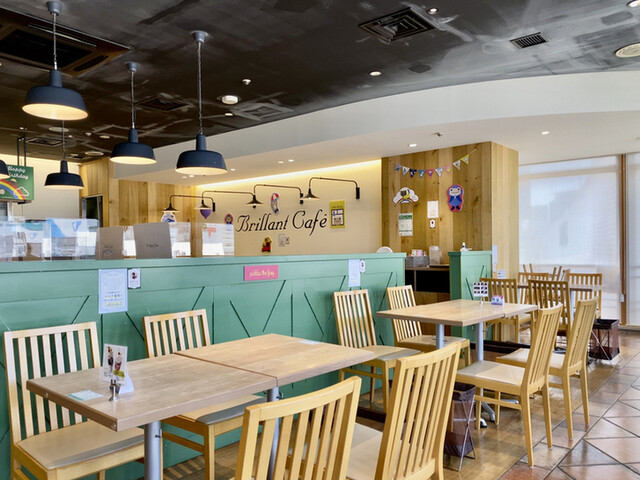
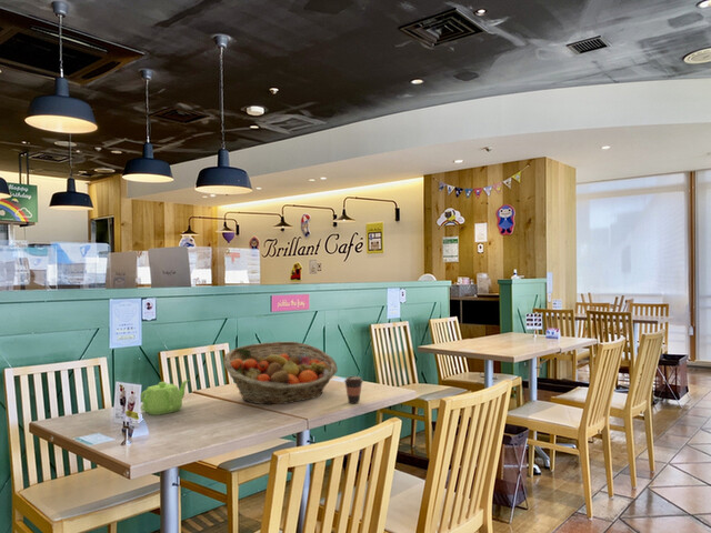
+ fruit basket [223,341,339,405]
+ coffee cup [343,375,364,404]
+ teapot [140,379,190,416]
